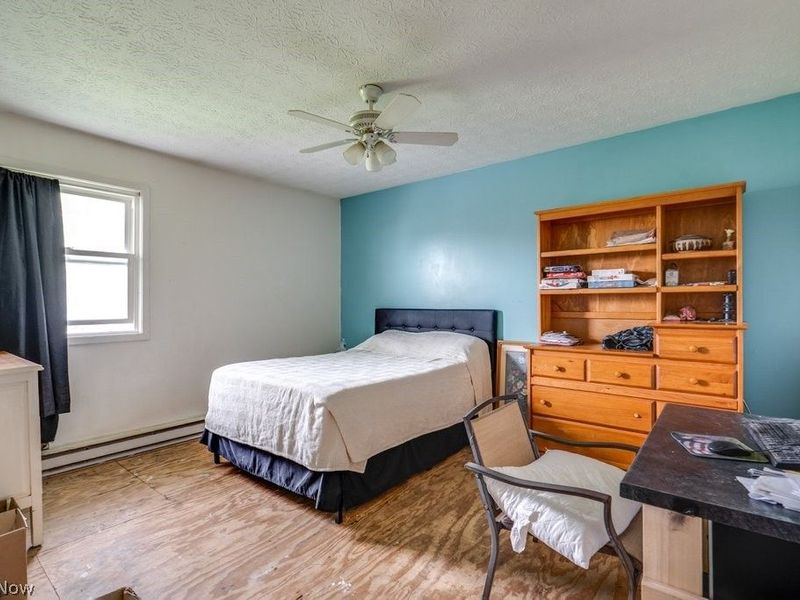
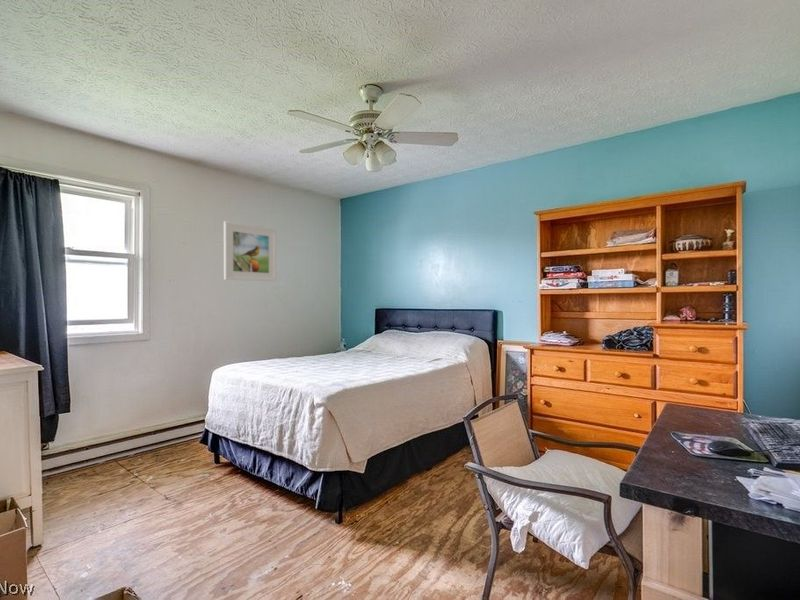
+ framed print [223,220,277,283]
